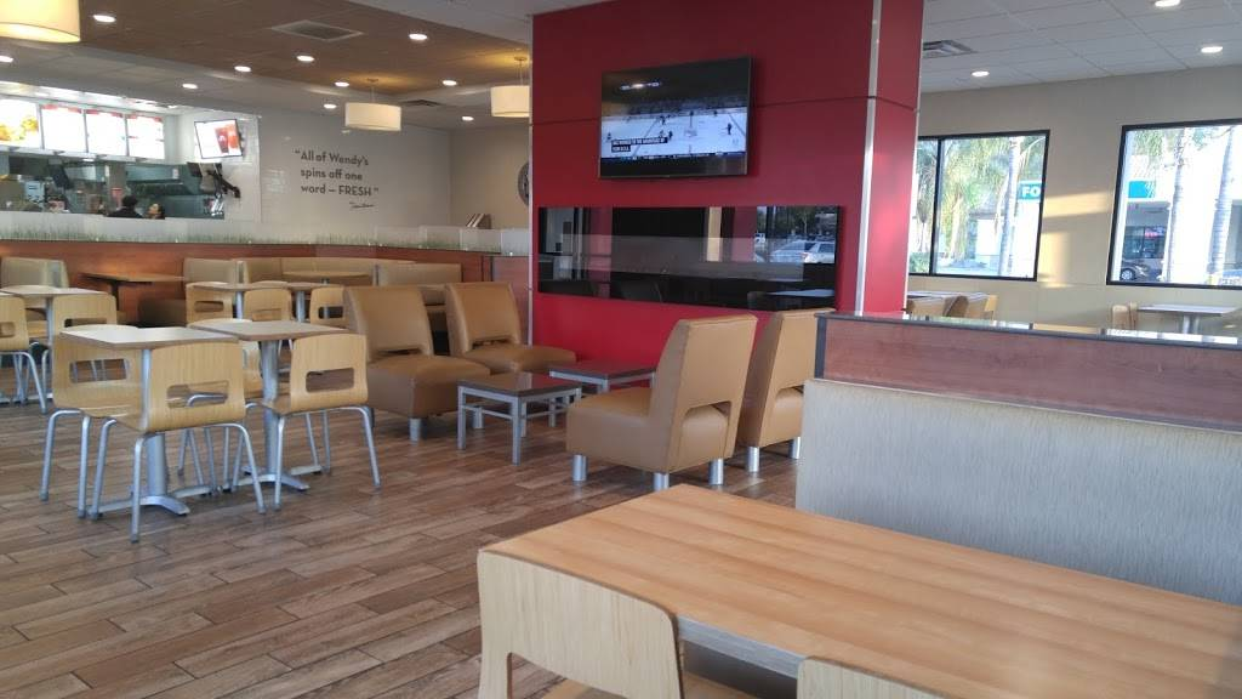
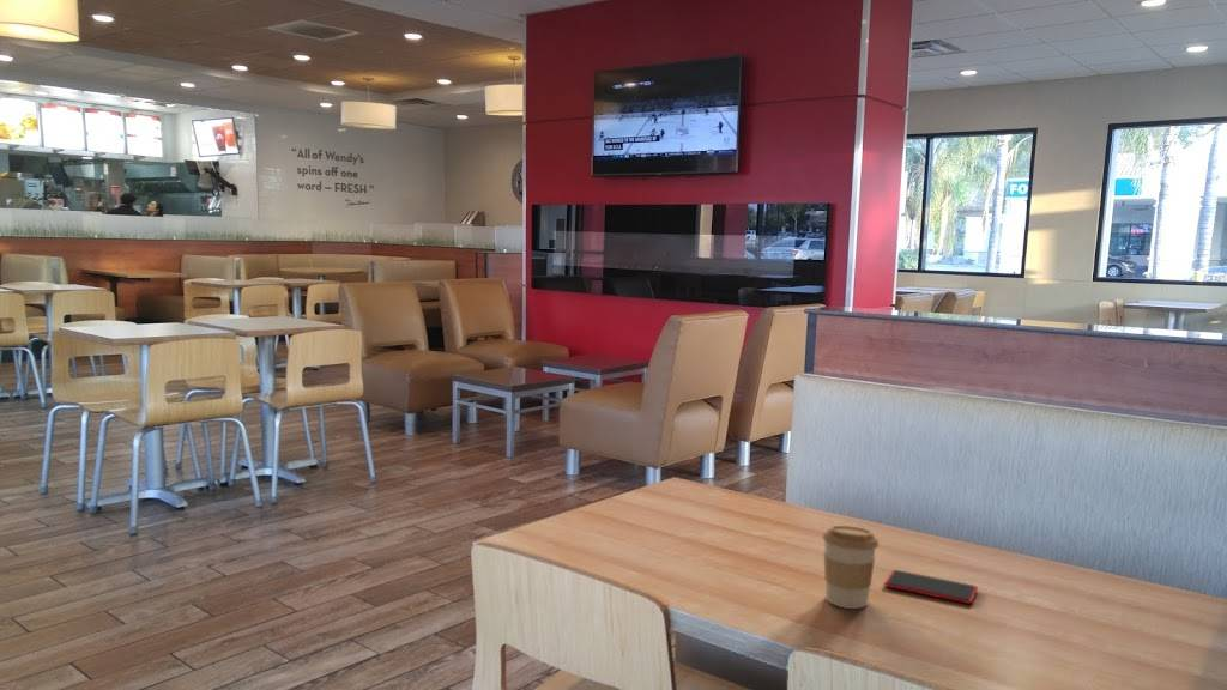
+ coffee cup [821,525,880,610]
+ smartphone [883,569,979,605]
